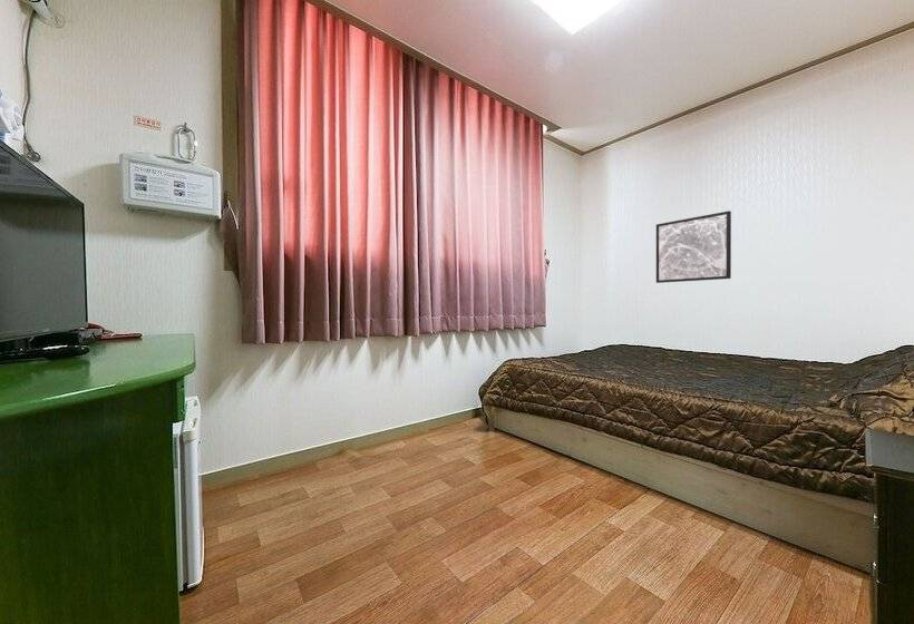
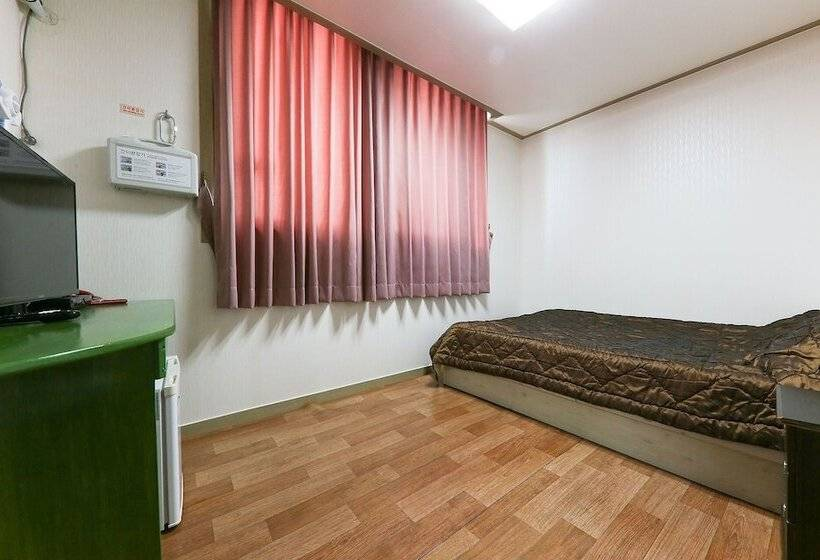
- wall art [655,209,732,284]
